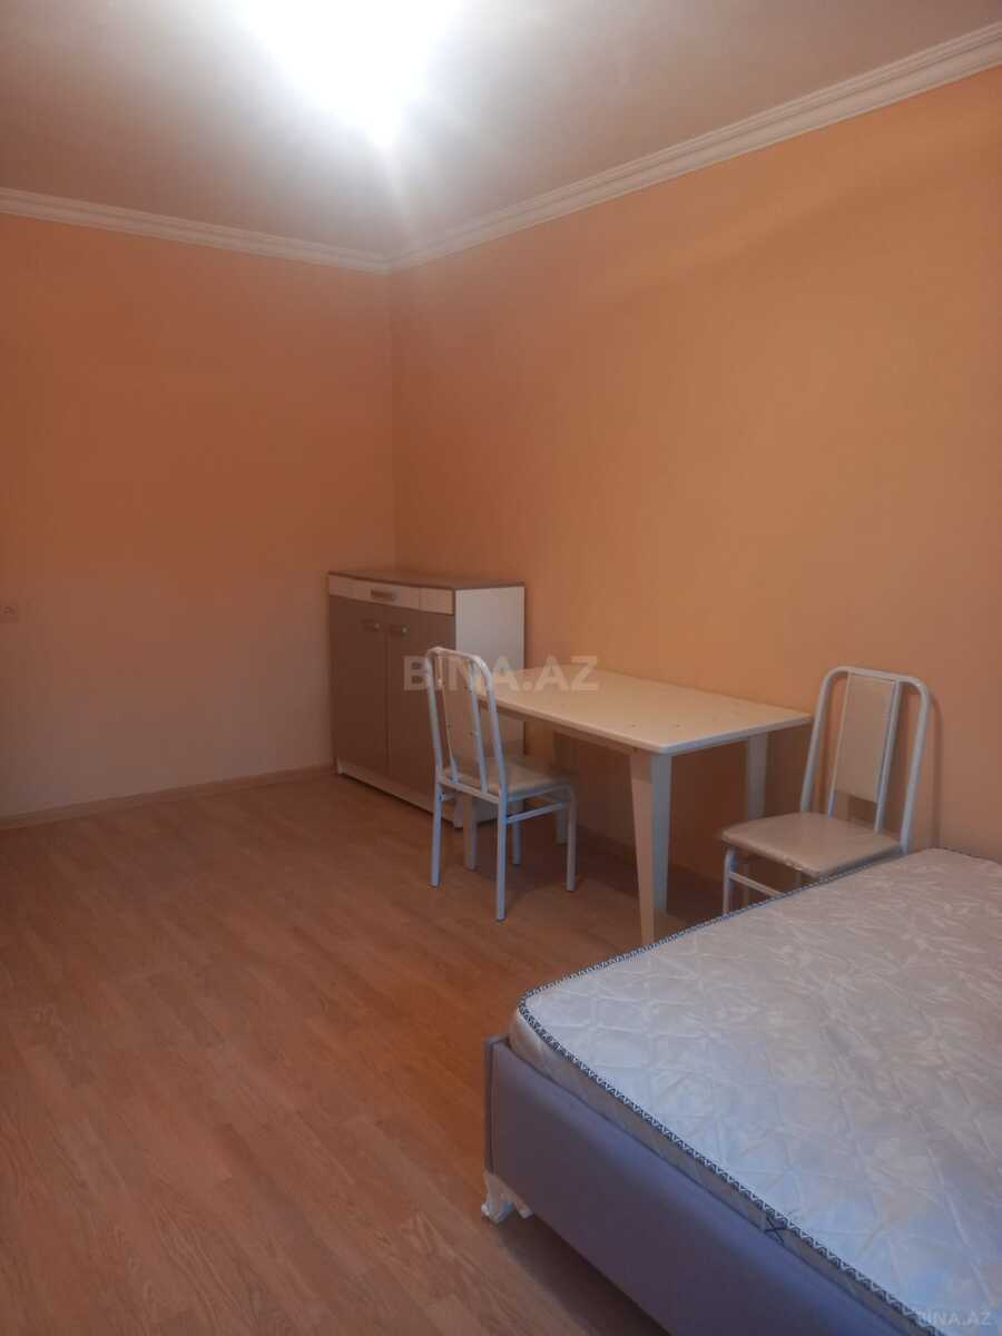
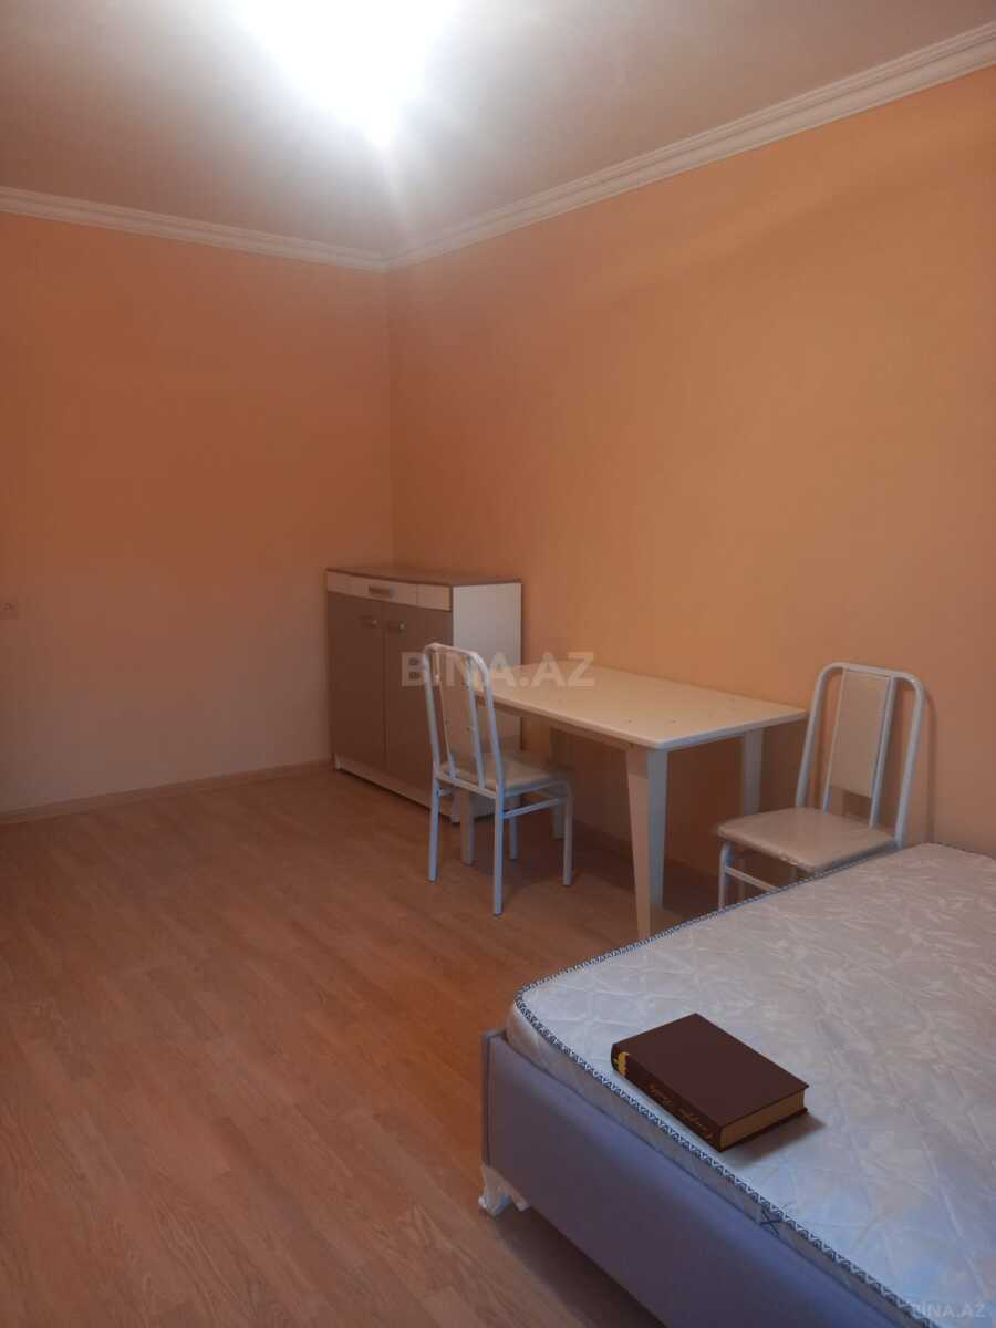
+ book [610,1011,810,1154]
